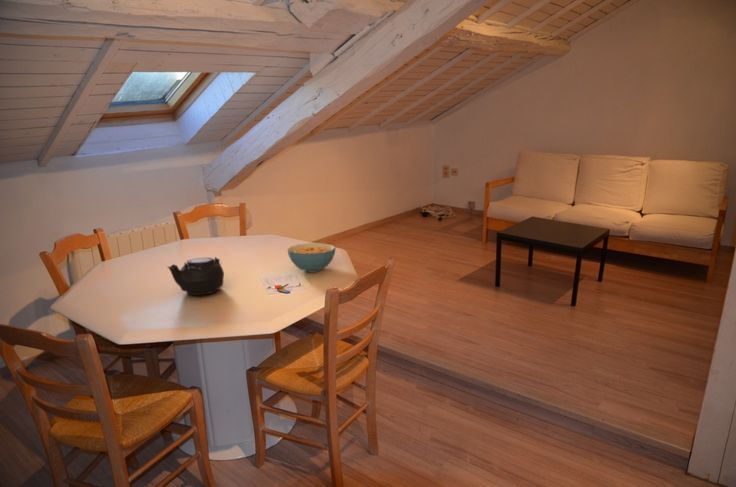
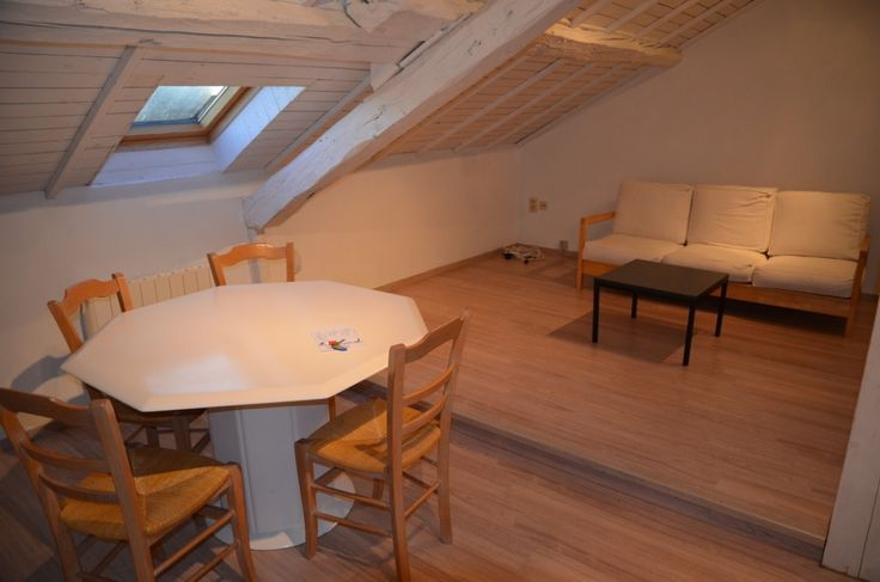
- cereal bowl [286,242,337,274]
- teapot [166,256,225,296]
